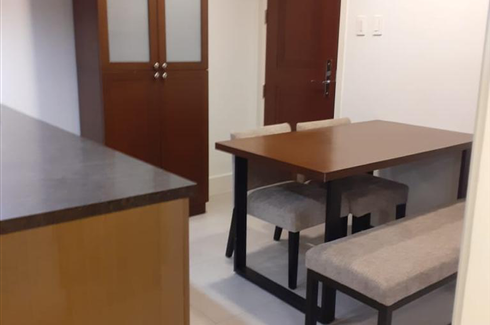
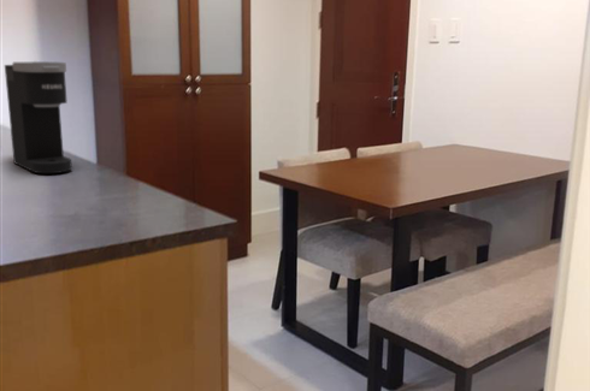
+ coffee maker [4,60,73,174]
